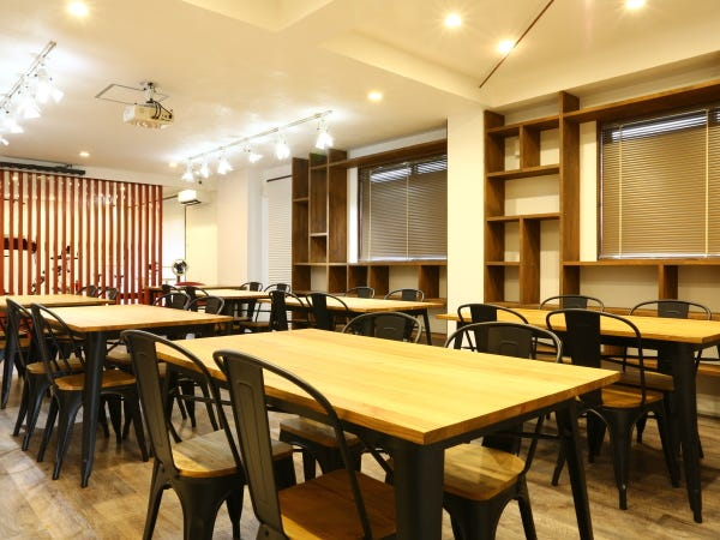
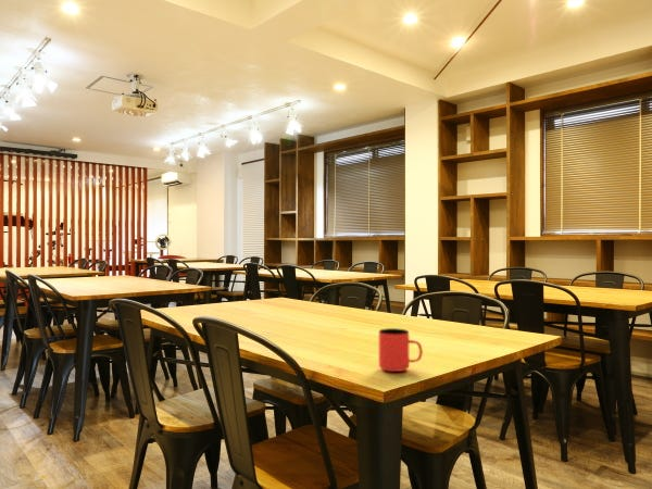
+ cup [378,327,424,373]
